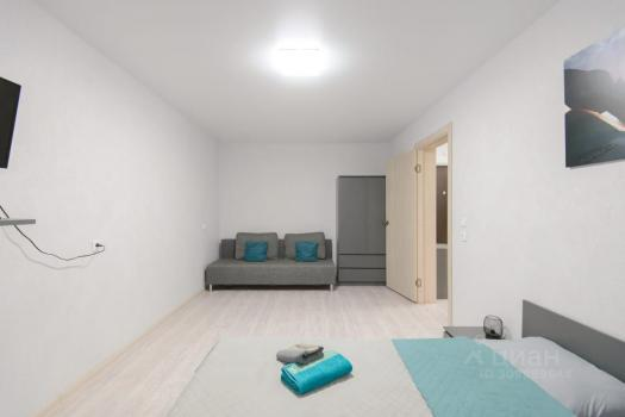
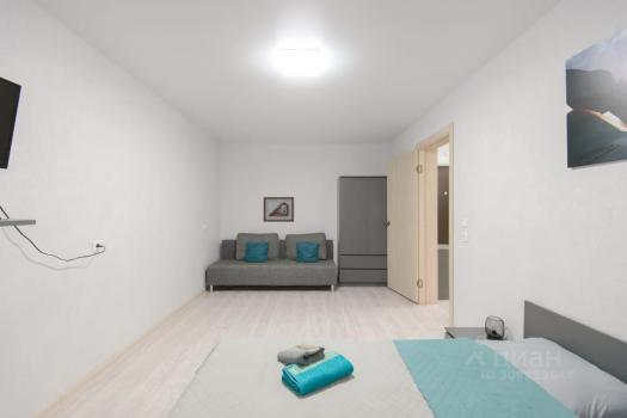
+ picture frame [263,196,295,223]
